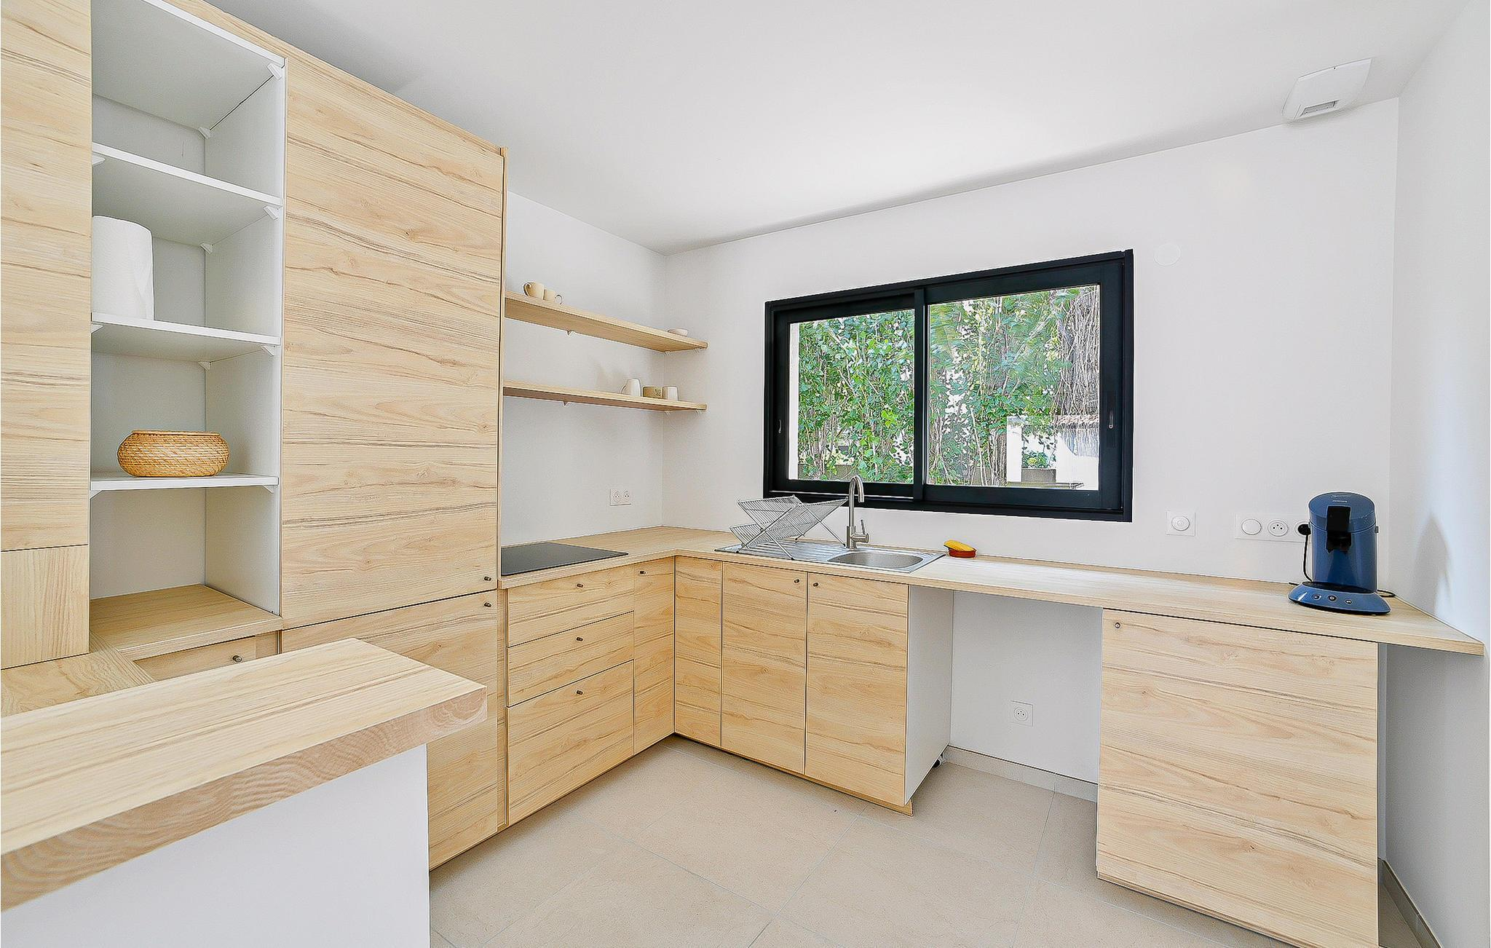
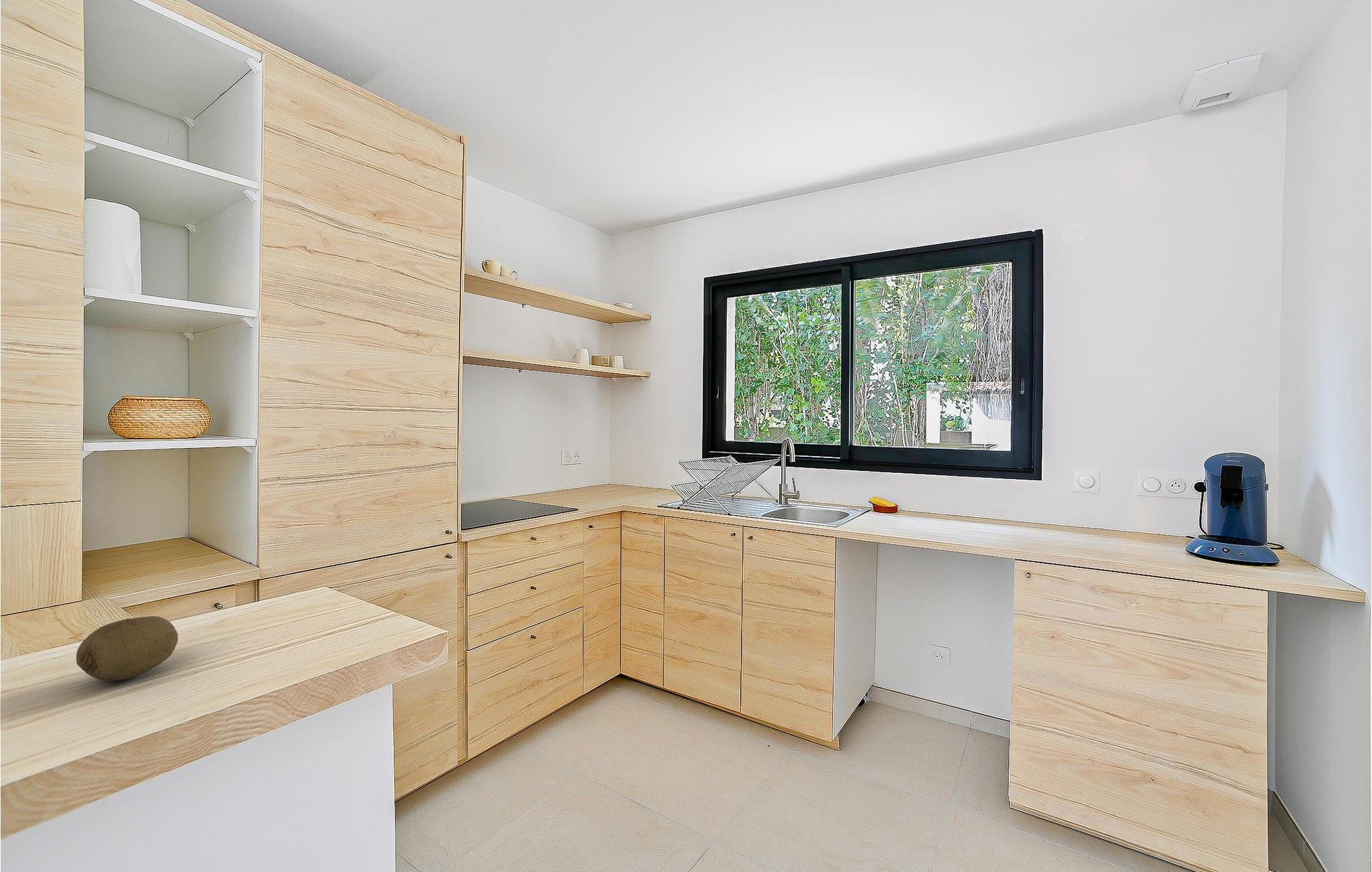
+ fruit [76,615,179,682]
